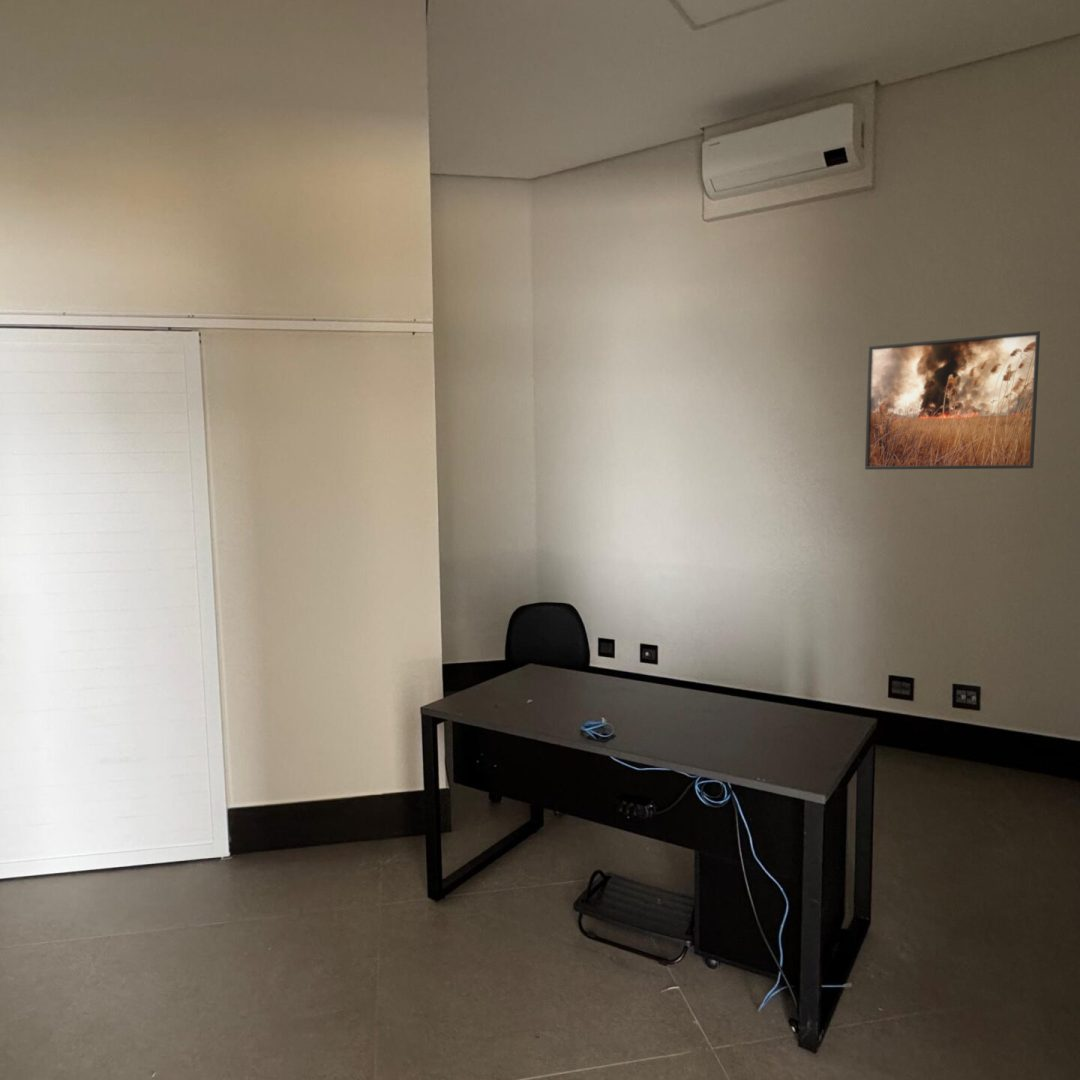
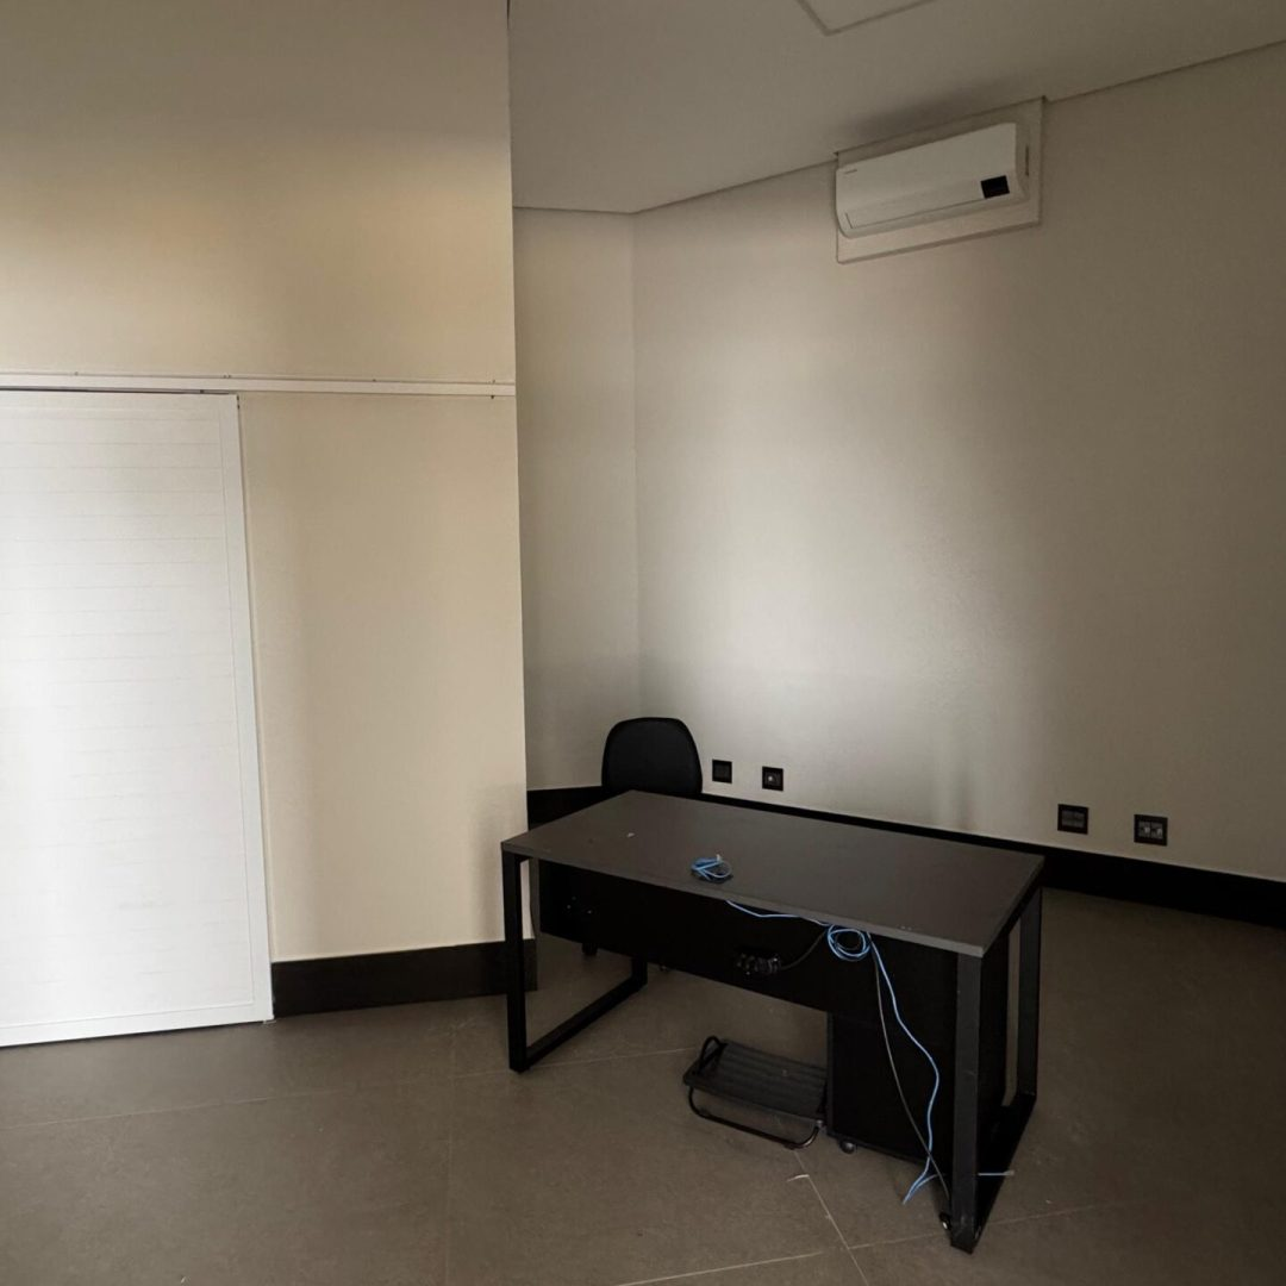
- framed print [864,330,1041,470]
